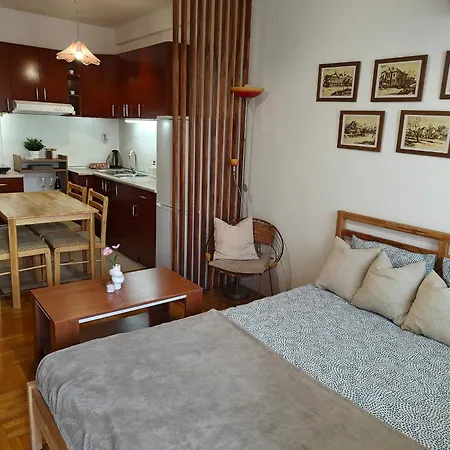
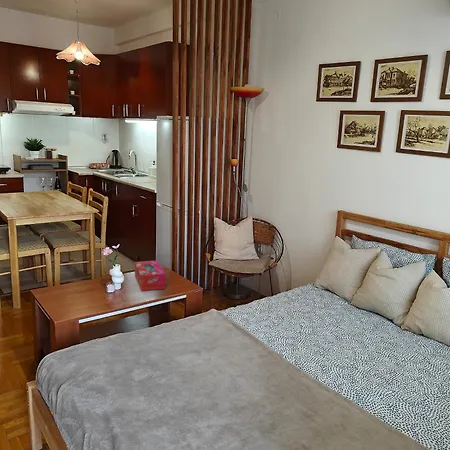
+ tissue box [134,260,166,292]
